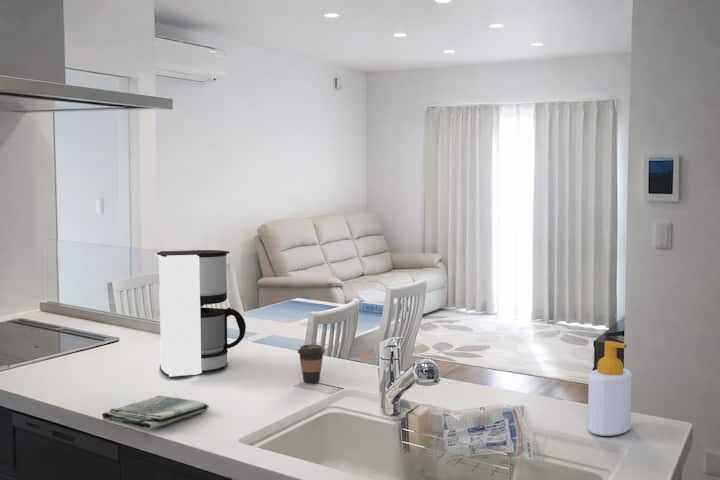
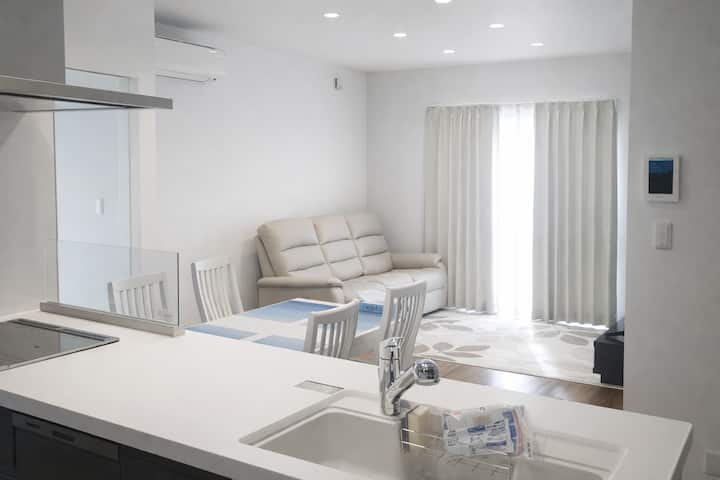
- coffee maker [155,249,247,378]
- soap bottle [587,340,633,437]
- dish towel [101,395,210,431]
- coffee cup [297,344,326,384]
